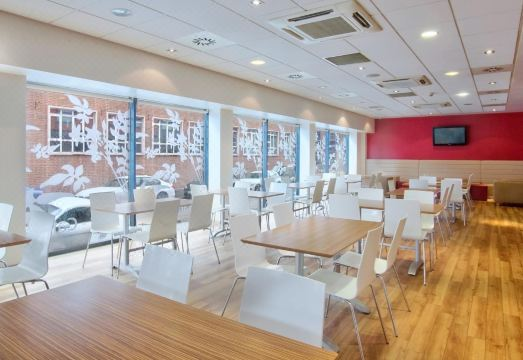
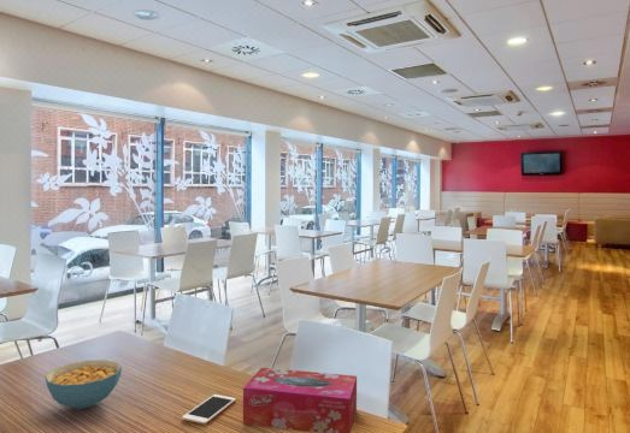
+ tissue box [242,367,358,433]
+ cell phone [181,393,237,426]
+ cereal bowl [45,358,123,410]
